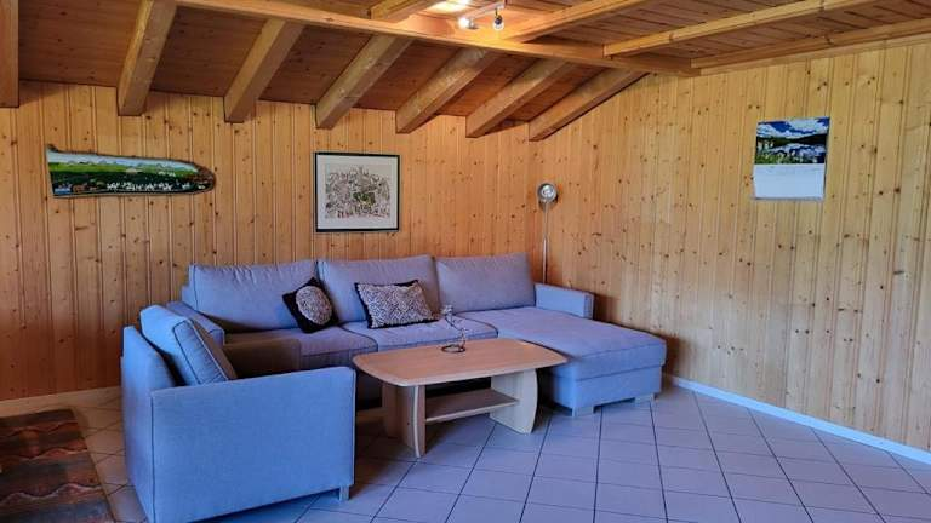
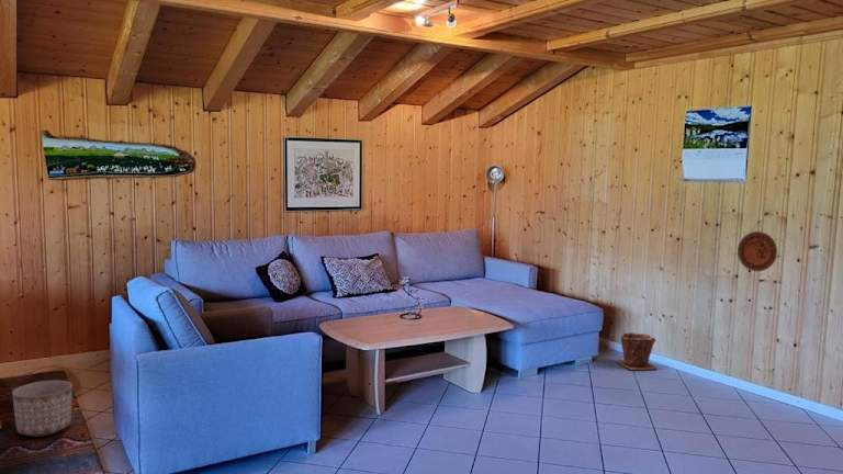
+ planter [11,380,74,438]
+ decorative plate [737,230,778,272]
+ plant pot [615,330,659,371]
